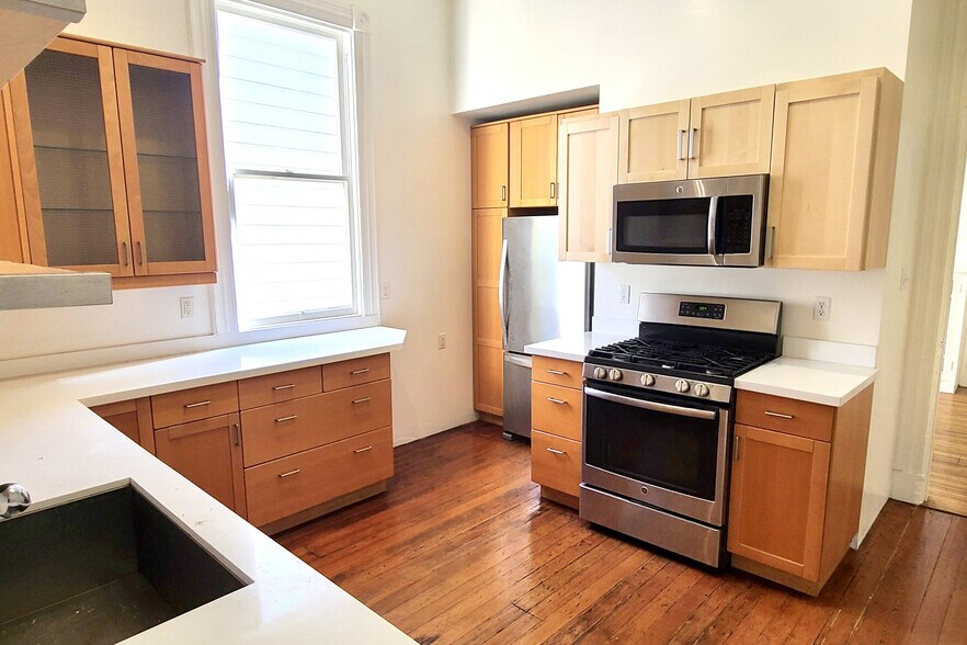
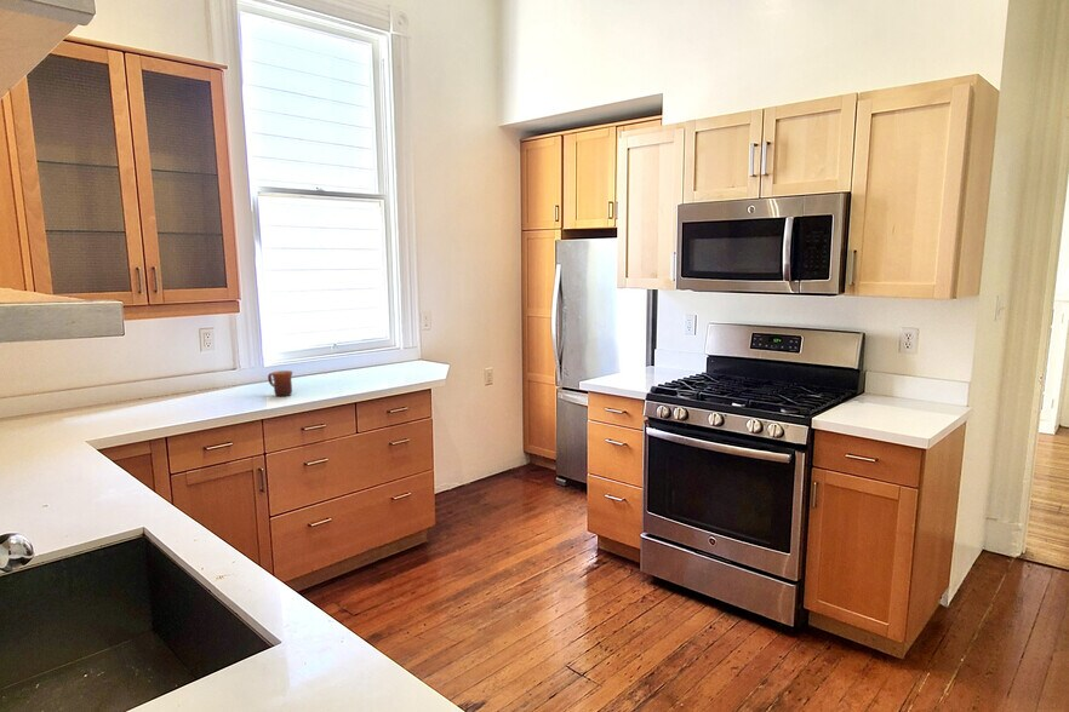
+ mug [267,369,293,397]
